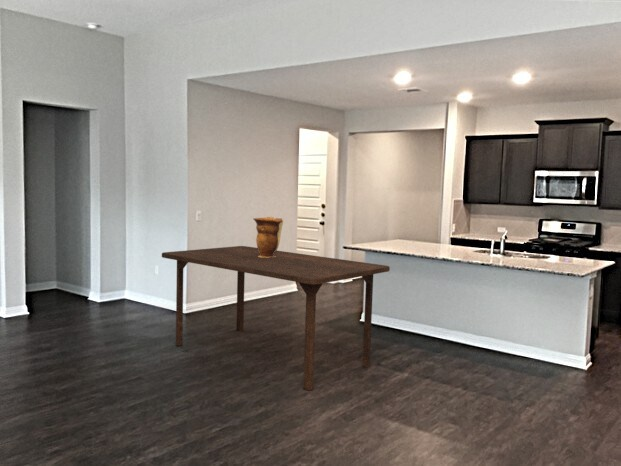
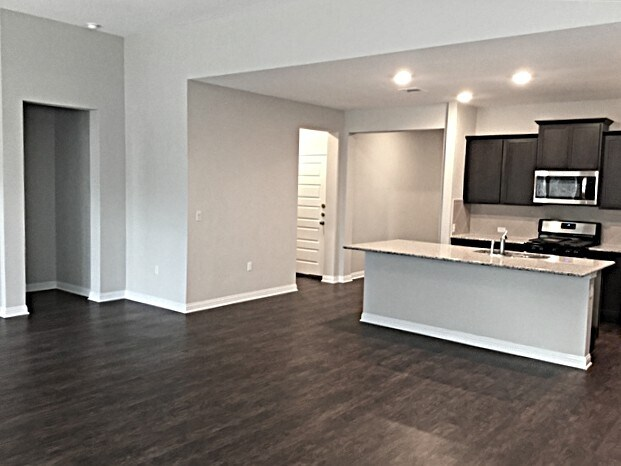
- decorative vase [252,216,284,258]
- dining table [161,245,391,391]
